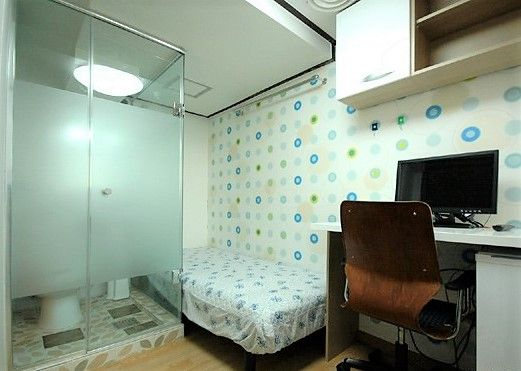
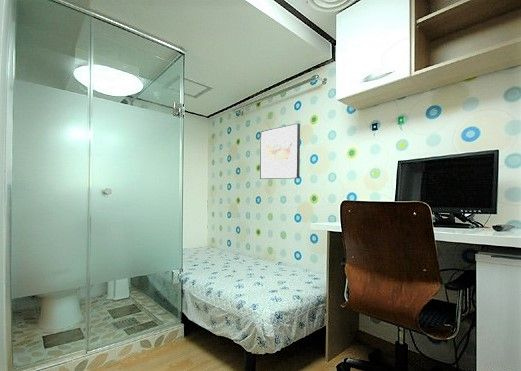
+ wall art [259,122,301,180]
